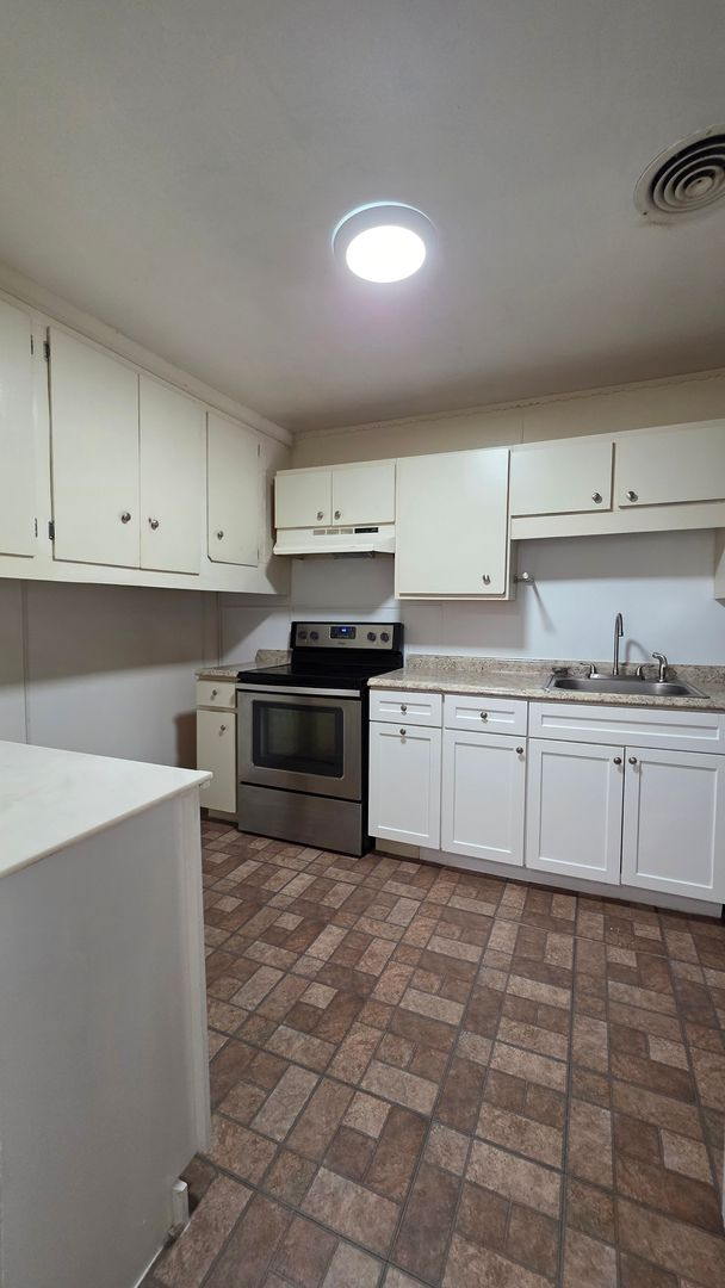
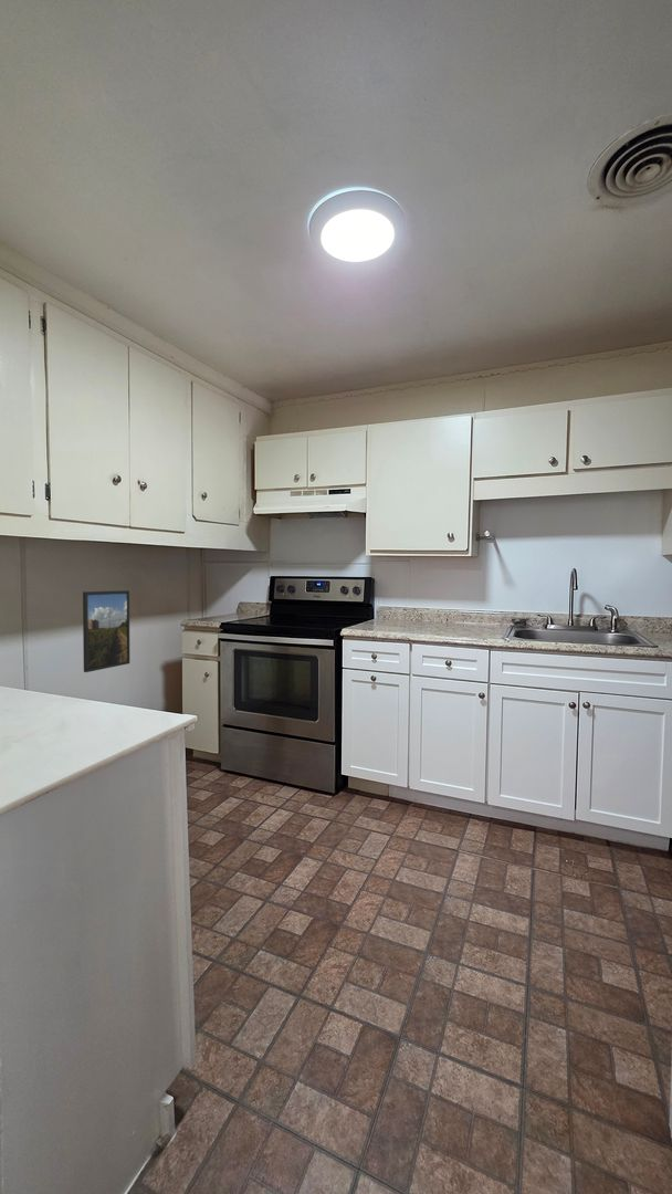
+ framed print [82,589,130,673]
